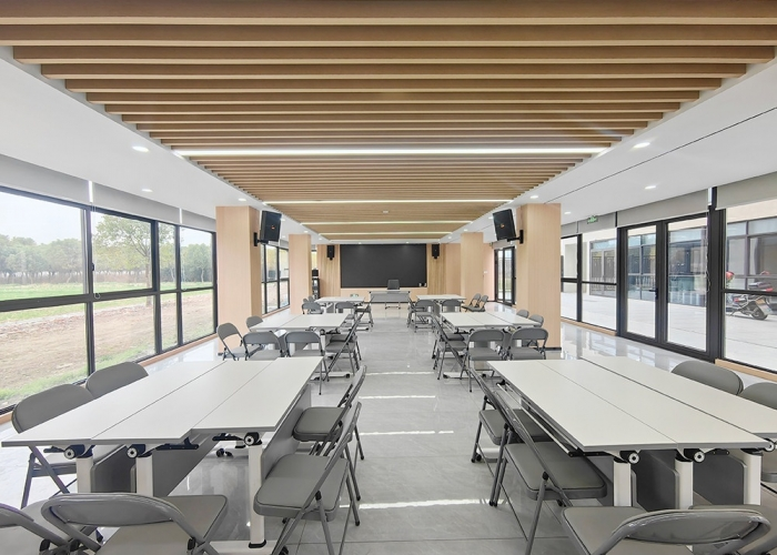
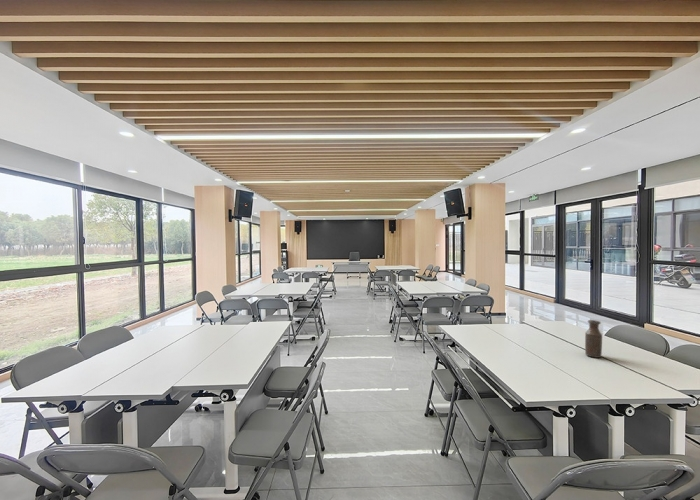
+ bottle [584,319,603,359]
